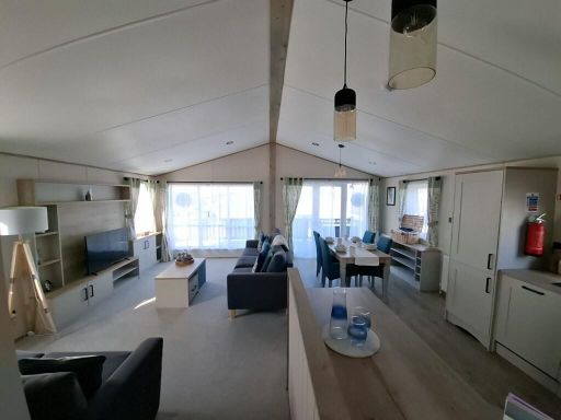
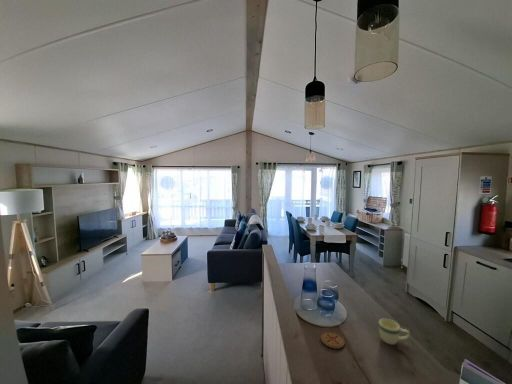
+ mug [378,318,411,346]
+ coaster [320,331,346,350]
